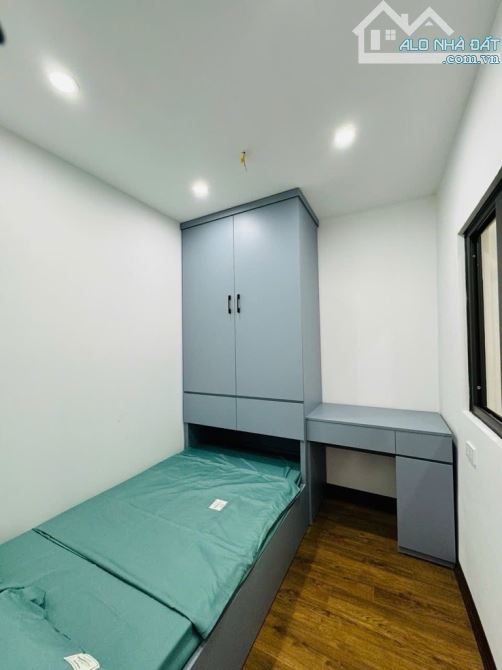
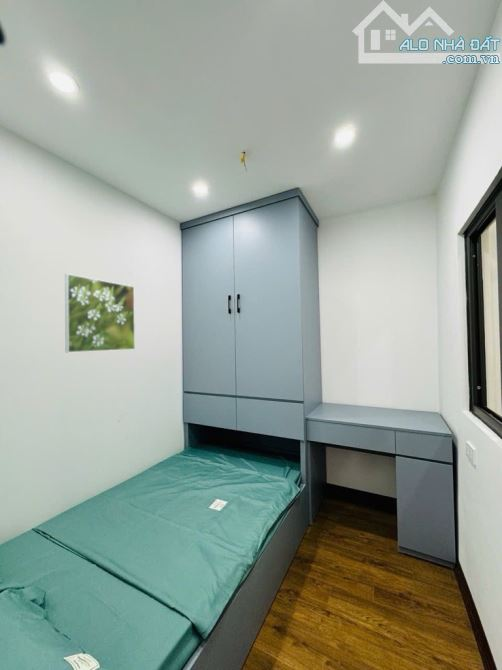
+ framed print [64,273,136,353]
